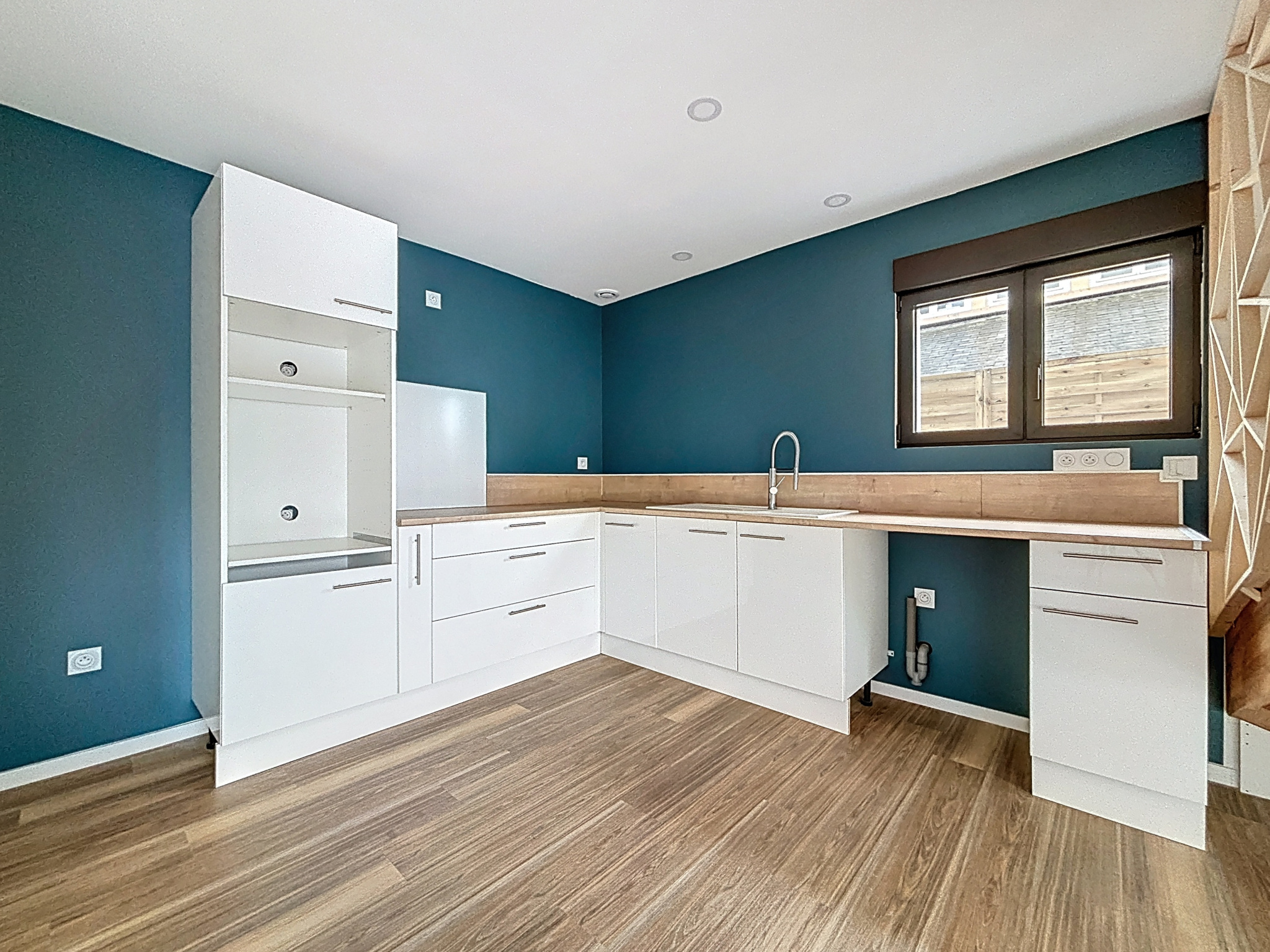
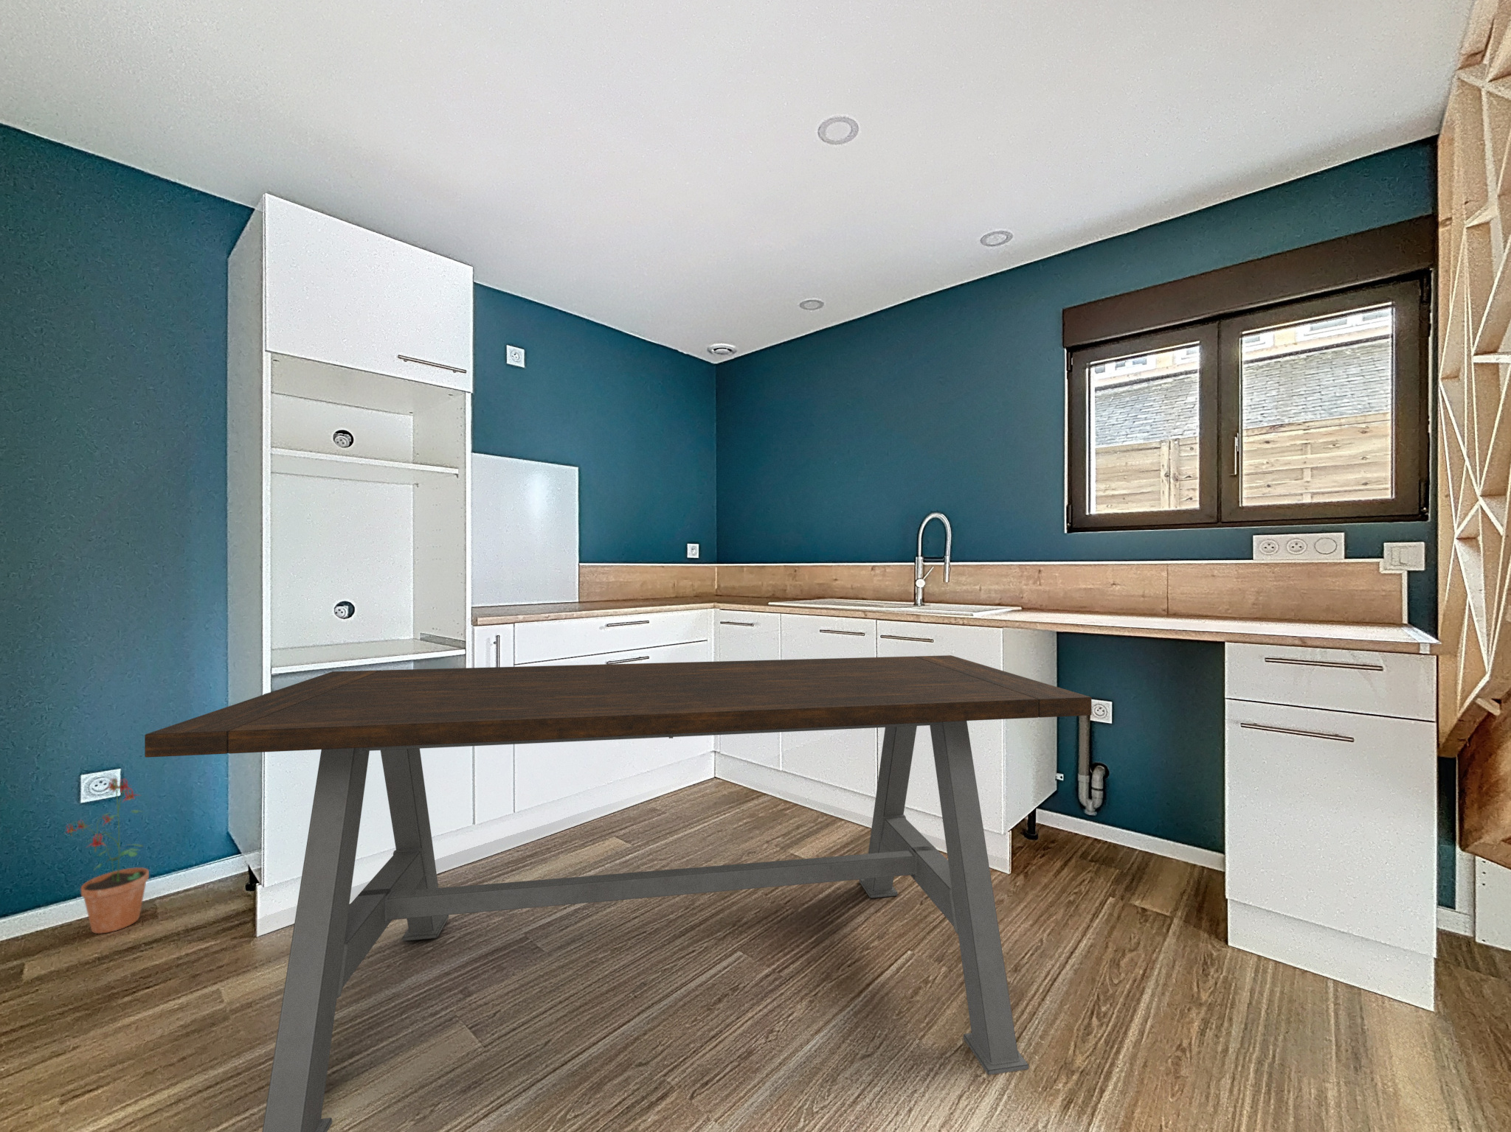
+ dining table [144,654,1092,1132]
+ potted plant [63,778,150,935]
